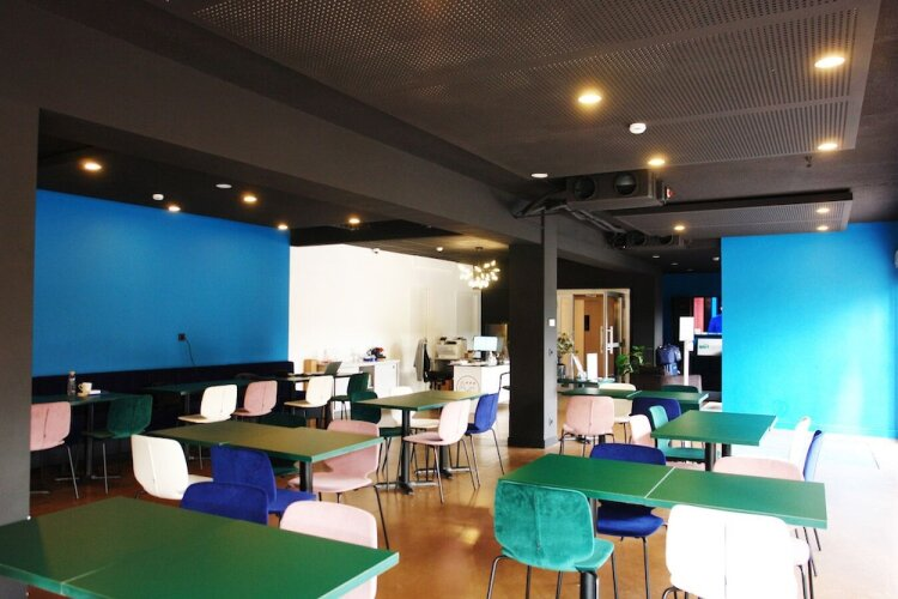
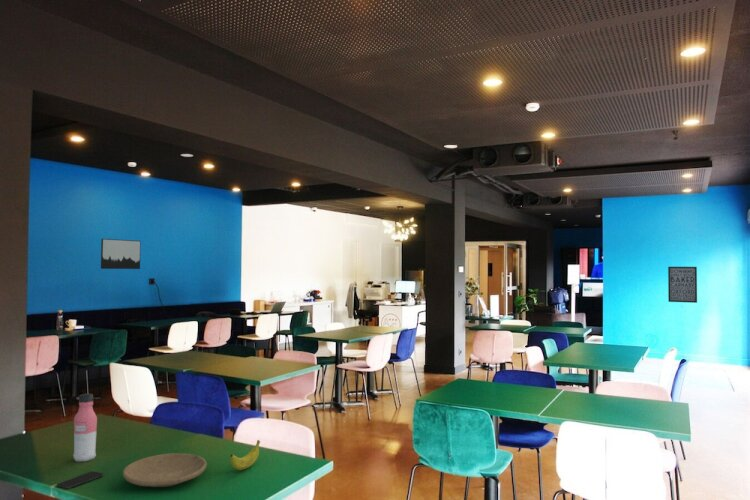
+ wall art [667,266,698,304]
+ wall art [100,238,142,270]
+ banana [229,439,261,471]
+ smartphone [56,470,104,490]
+ plate [122,452,208,488]
+ water bottle [72,393,98,463]
